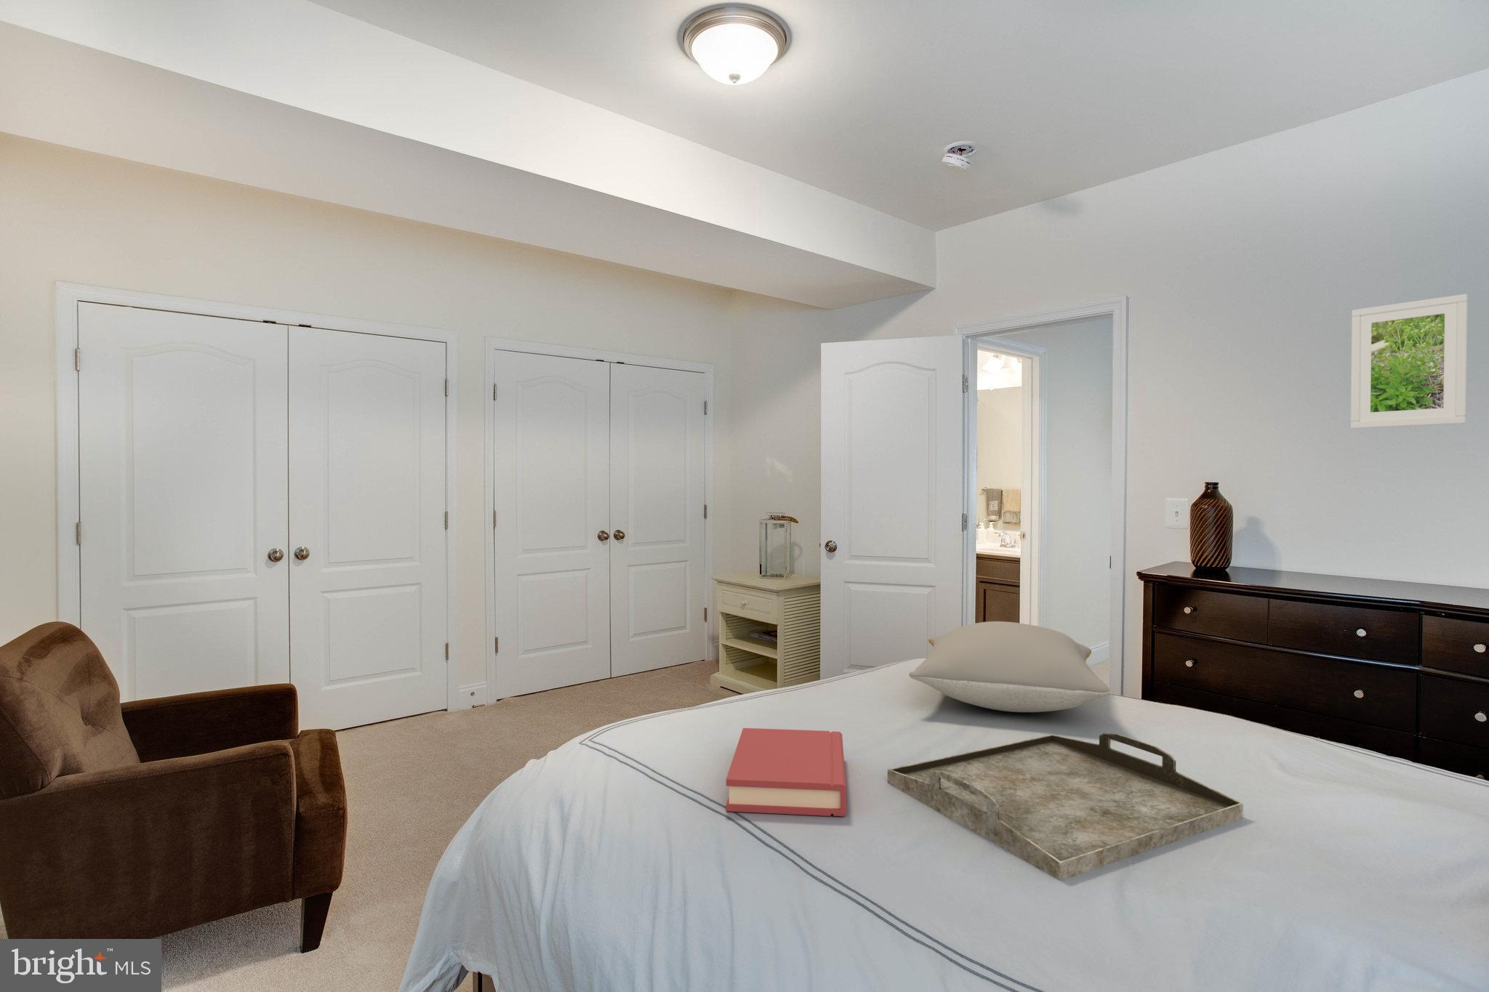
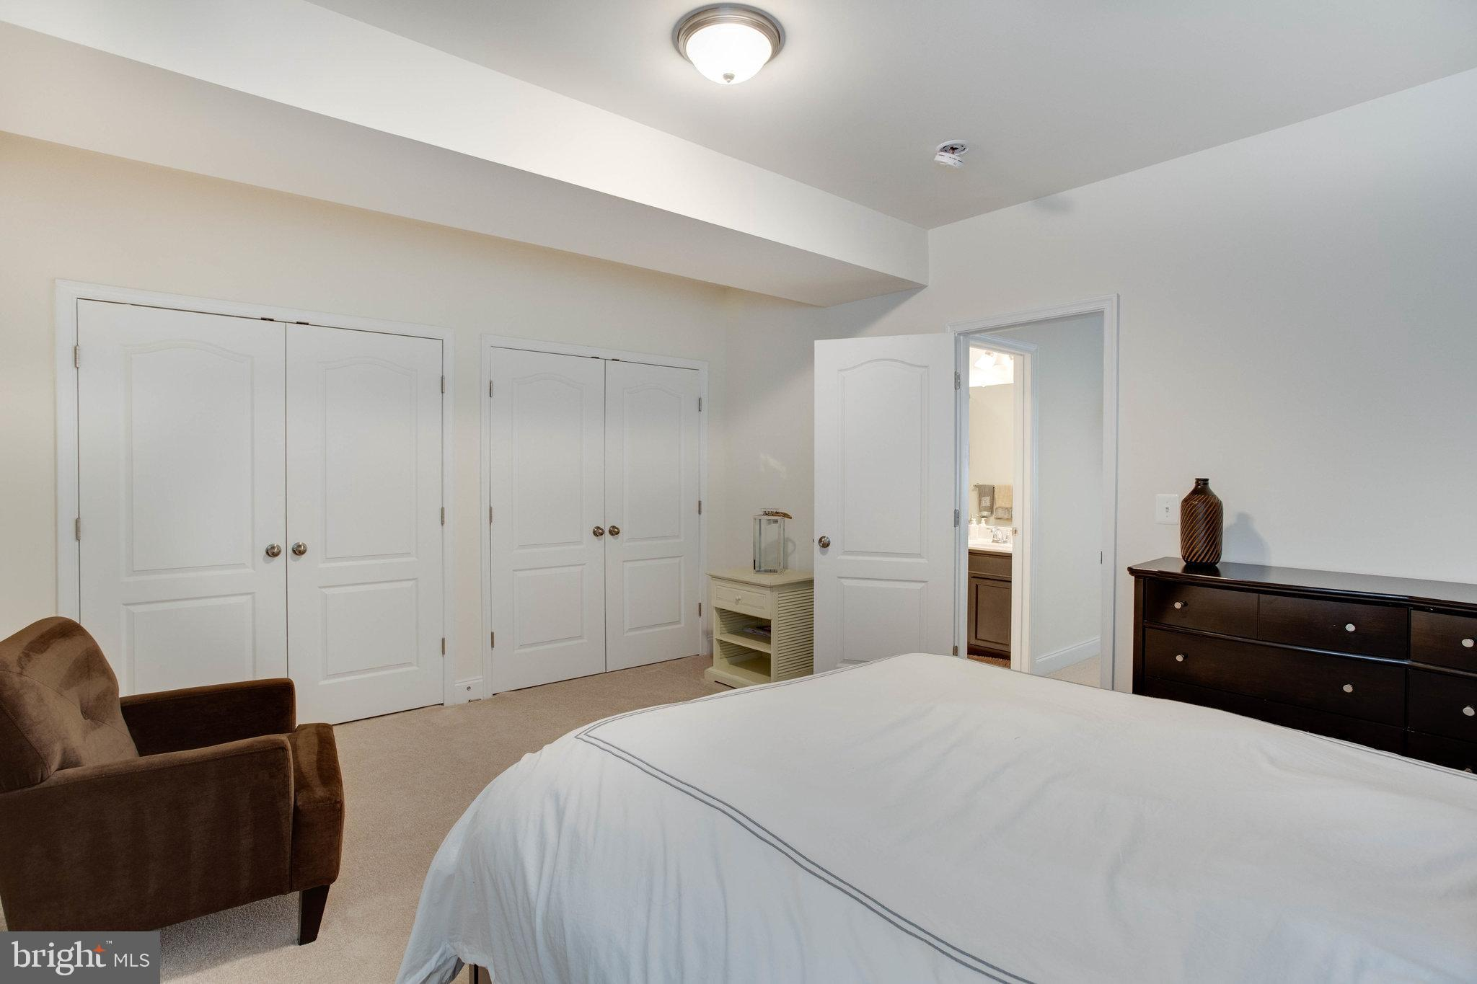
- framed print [1351,293,1469,430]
- serving tray [887,732,1244,881]
- hardback book [725,727,847,817]
- pillow [908,621,1110,713]
